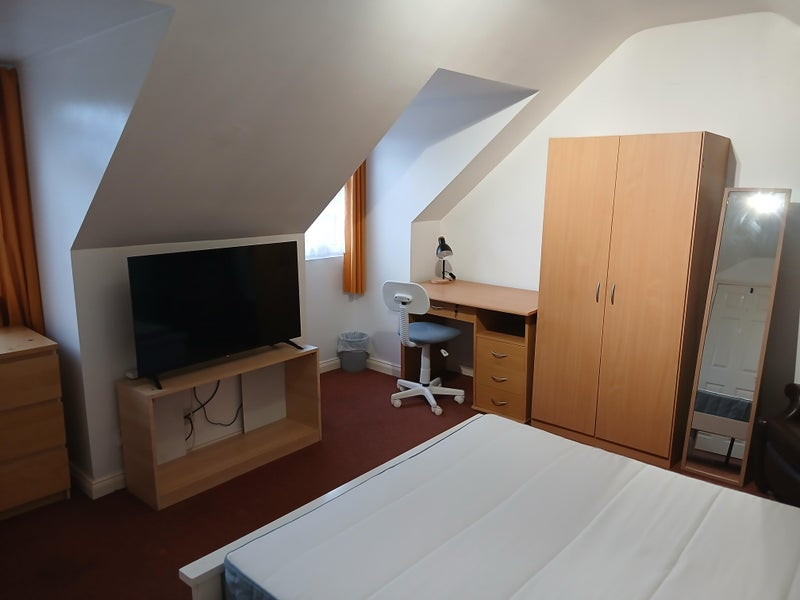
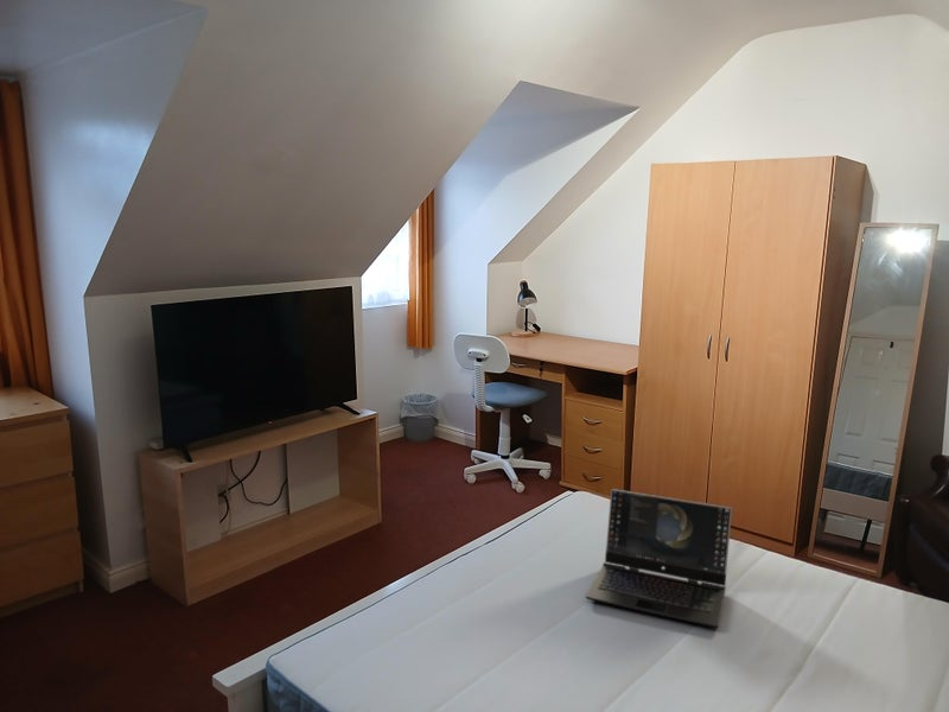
+ laptop [585,488,733,629]
